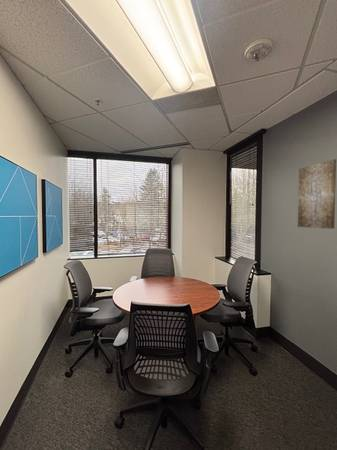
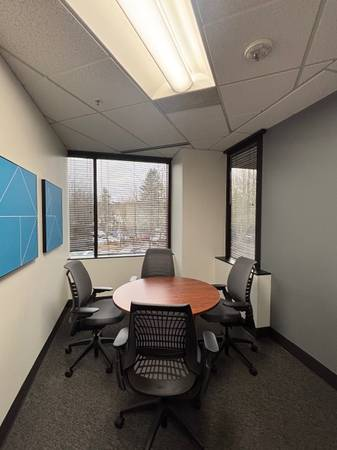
- wall art [297,158,337,230]
